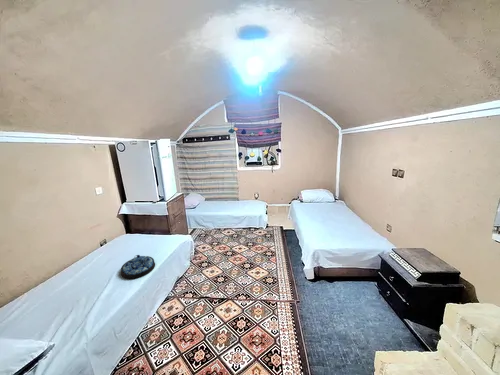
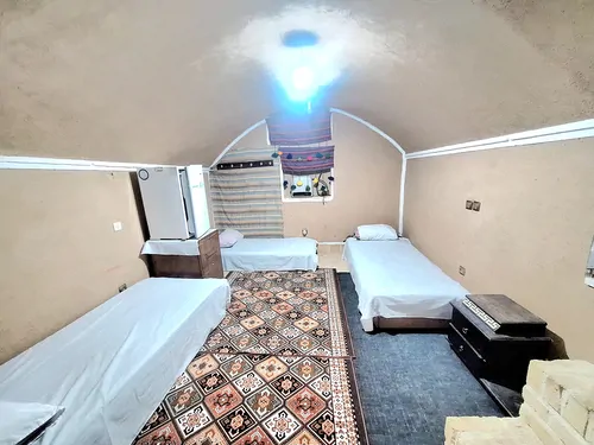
- serving tray [120,254,156,280]
